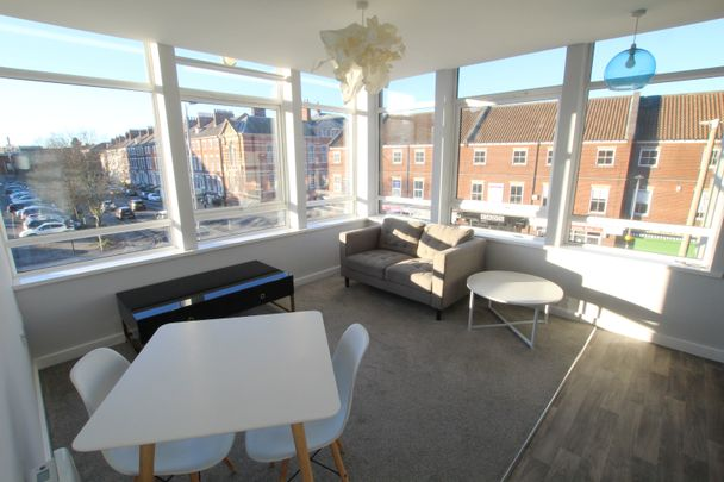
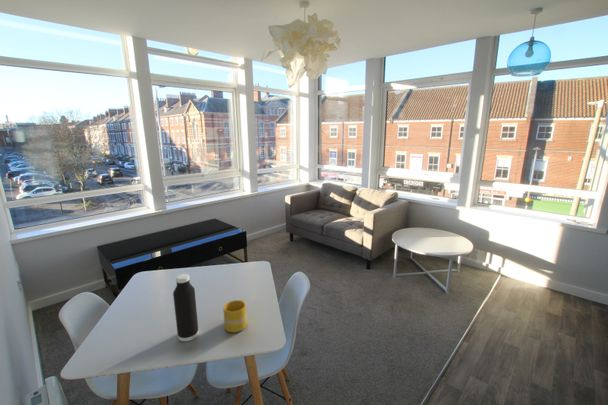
+ mug [222,299,248,333]
+ water bottle [172,273,200,342]
